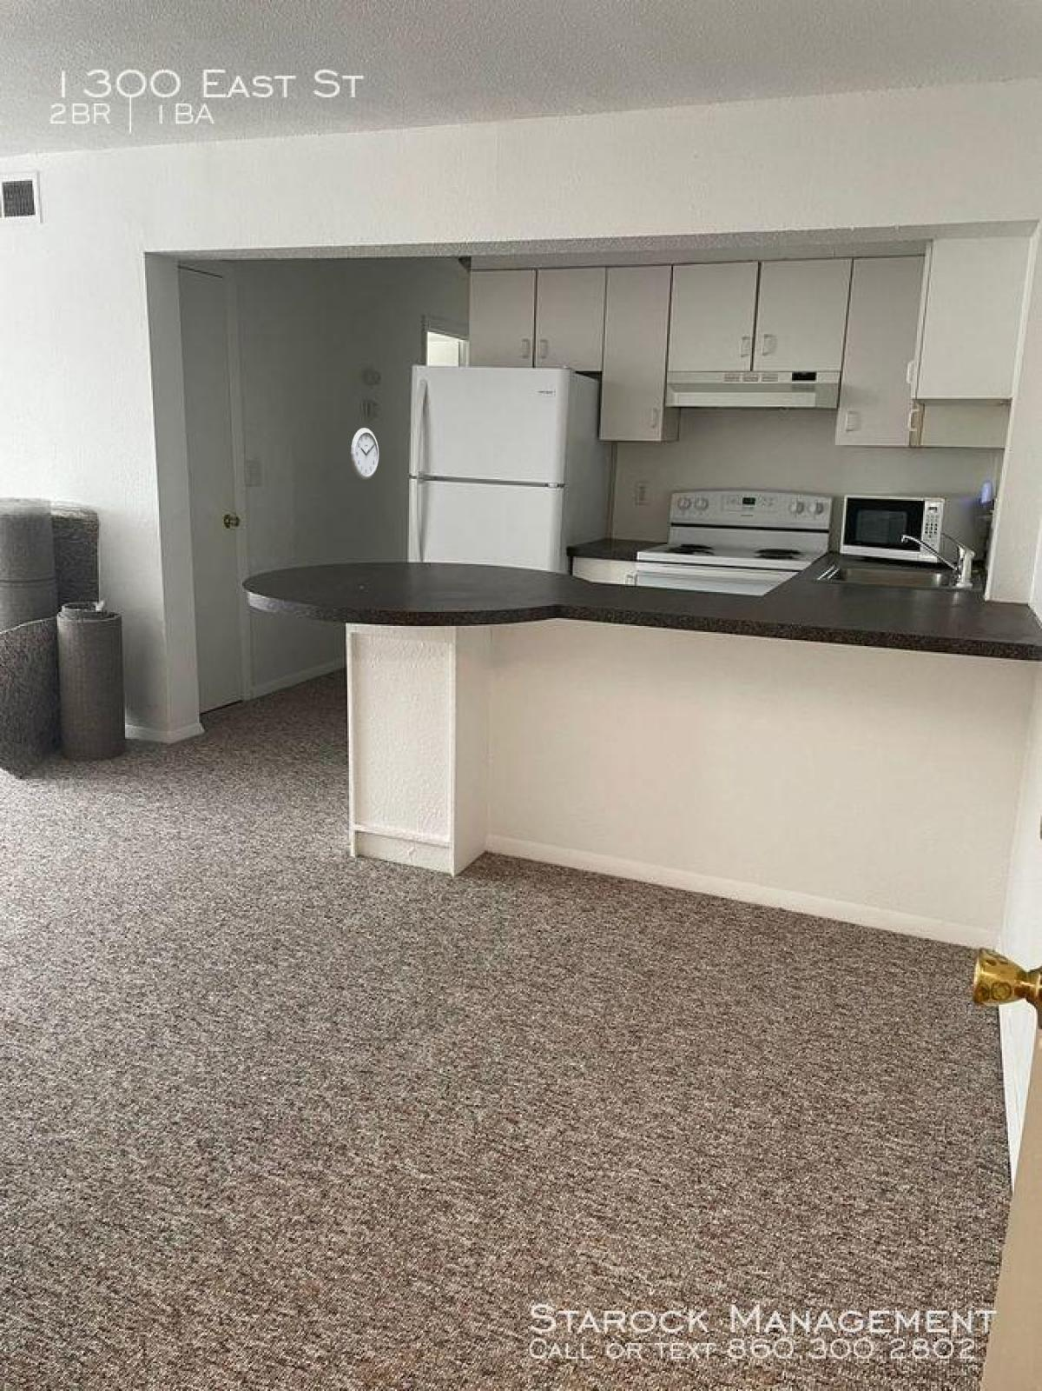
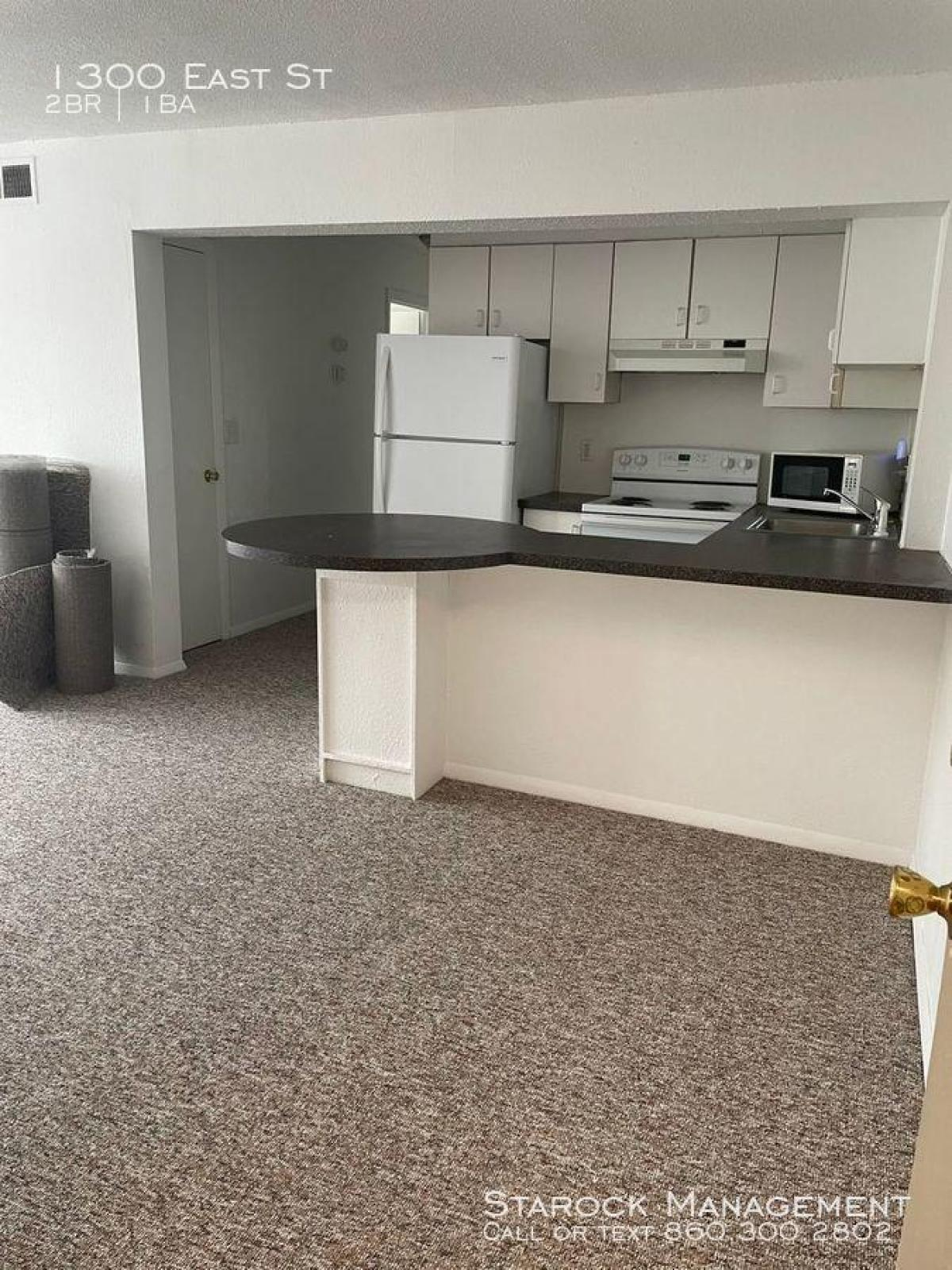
- wall clock [350,427,380,481]
